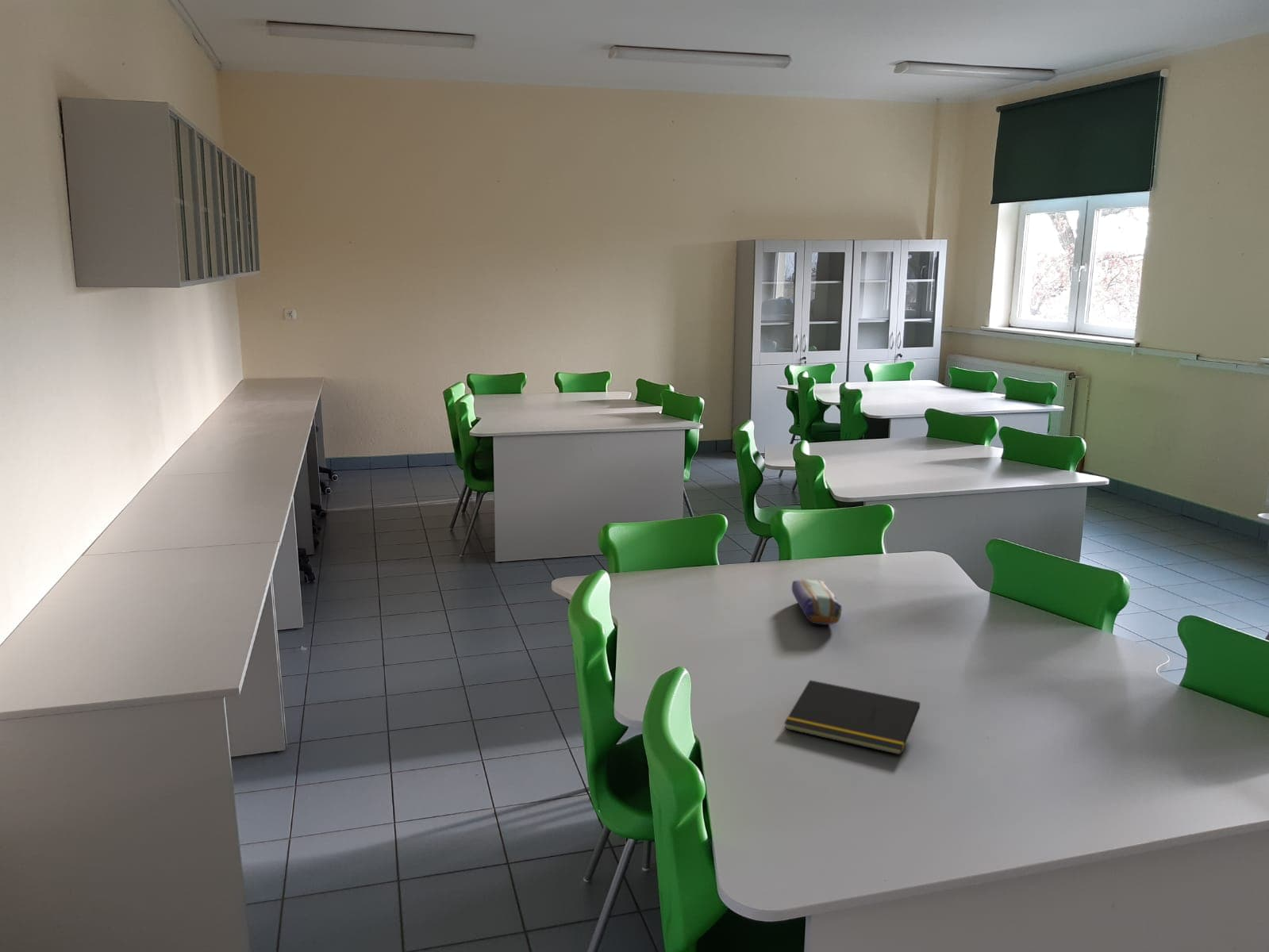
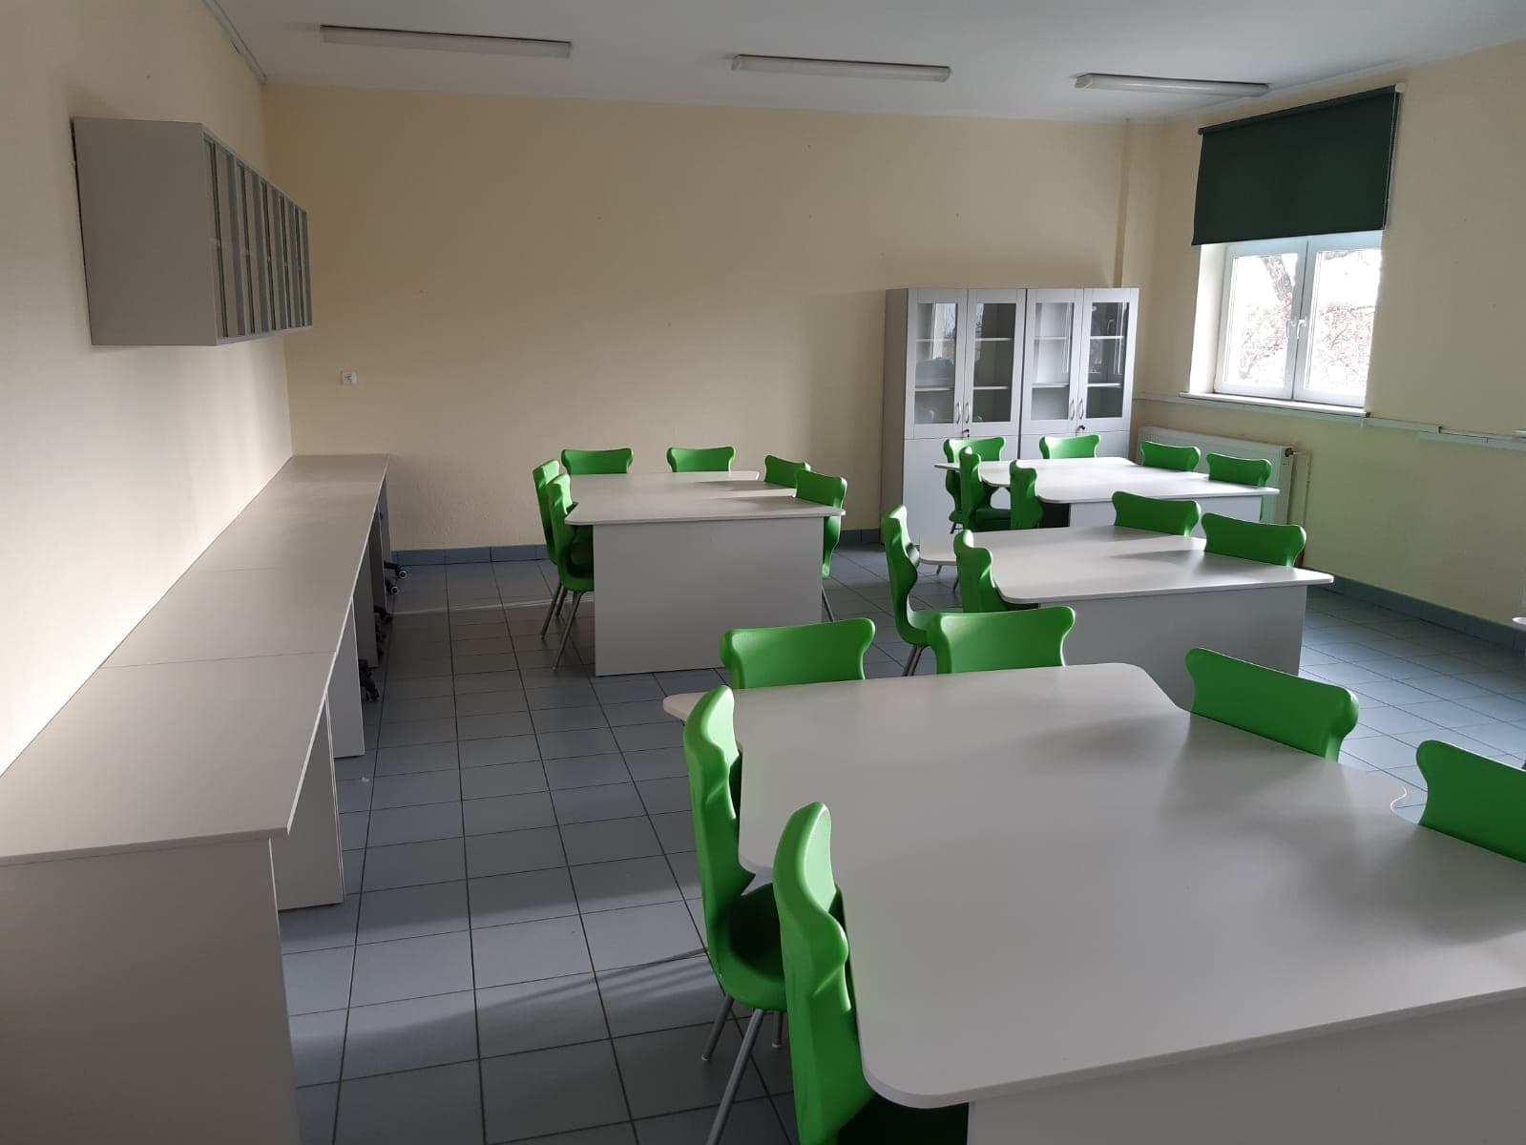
- pencil case [791,578,843,625]
- notepad [783,679,921,756]
